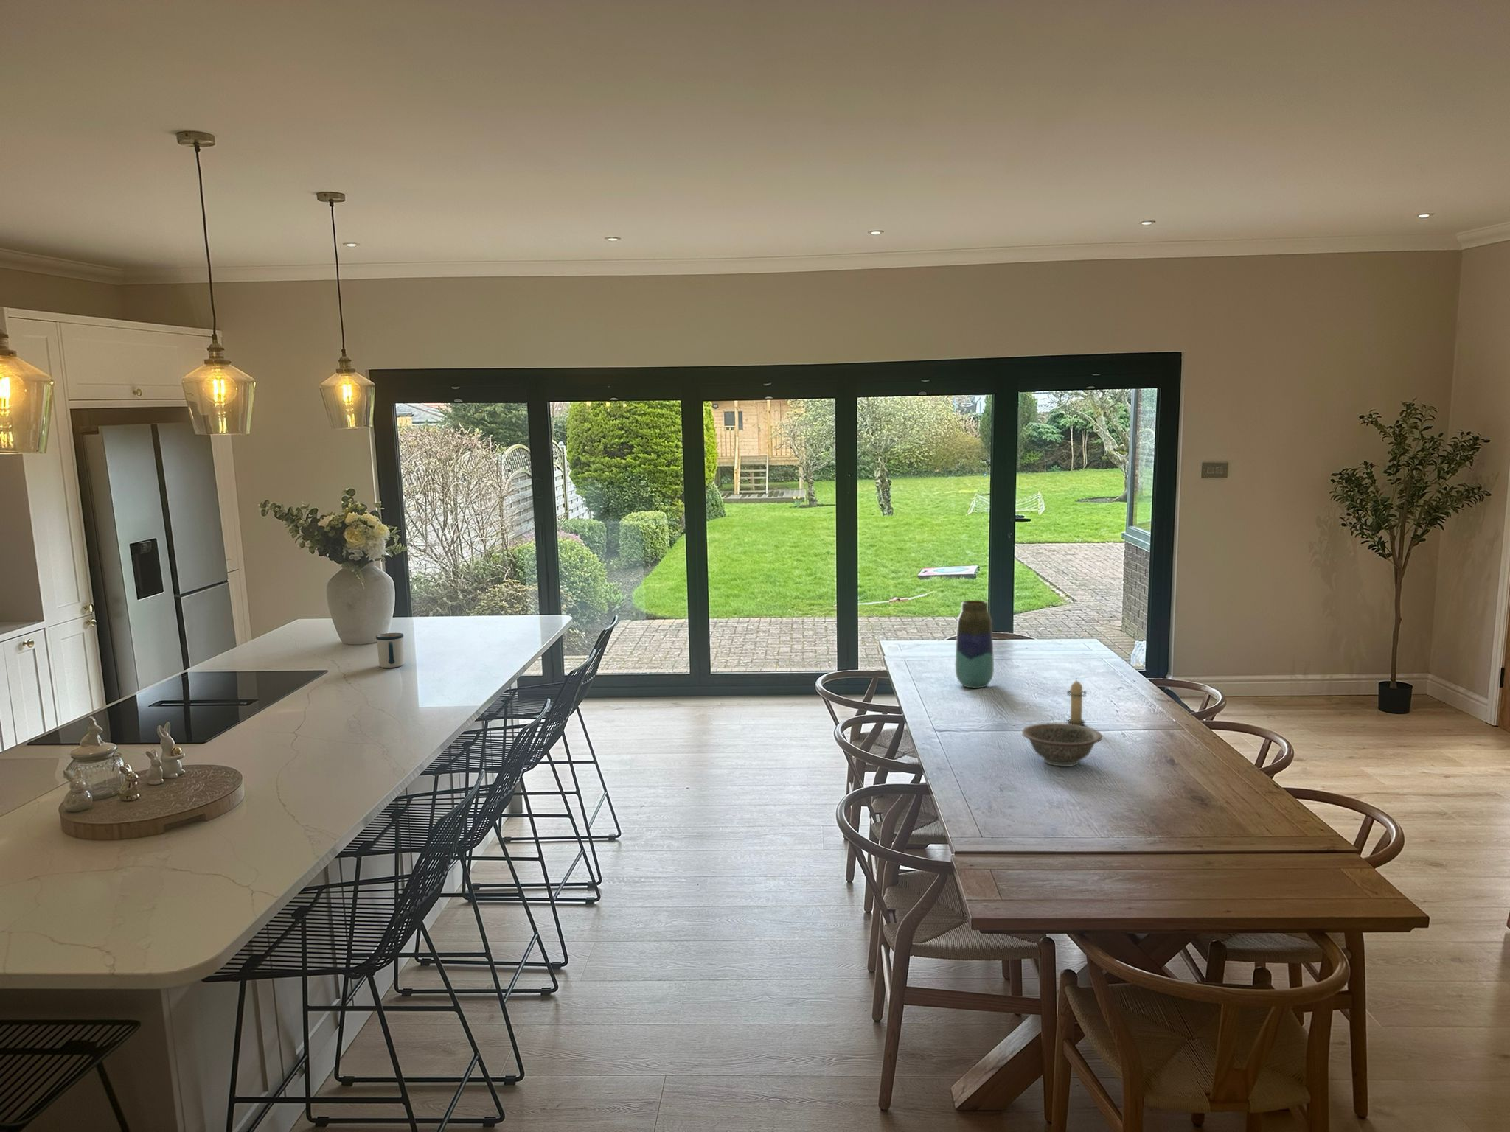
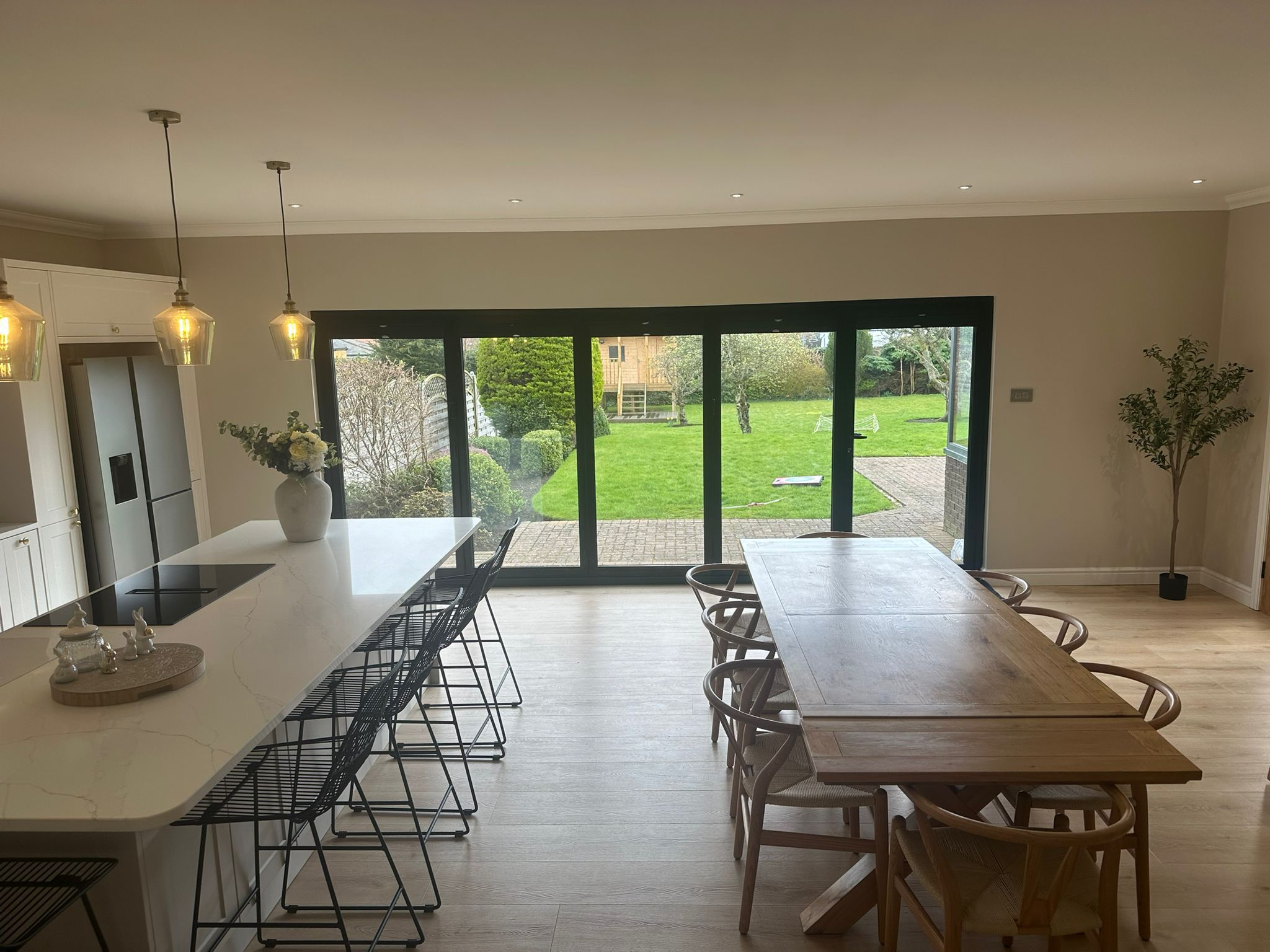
- vase [955,599,995,690]
- mug [376,633,404,668]
- decorative bowl [1021,722,1103,767]
- candle [1067,678,1088,725]
